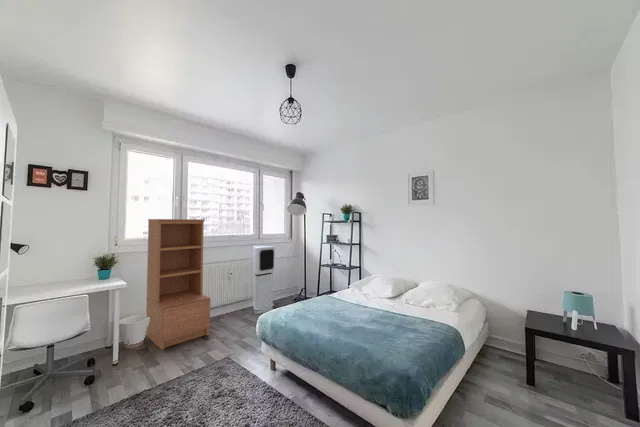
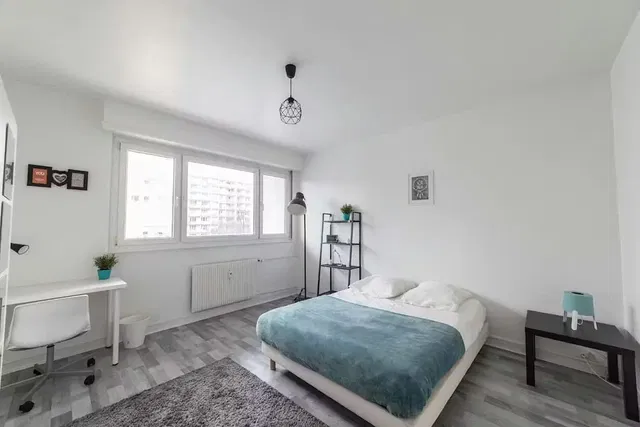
- bookshelf [145,218,211,351]
- air purifier [252,245,276,315]
